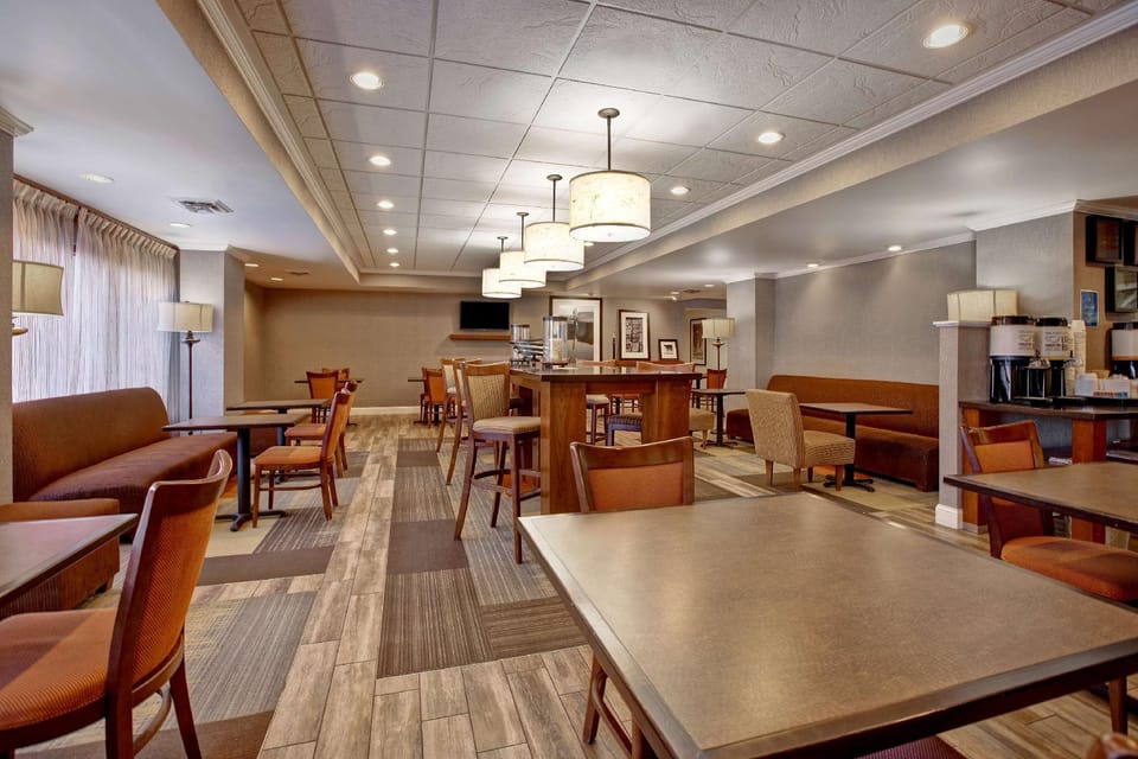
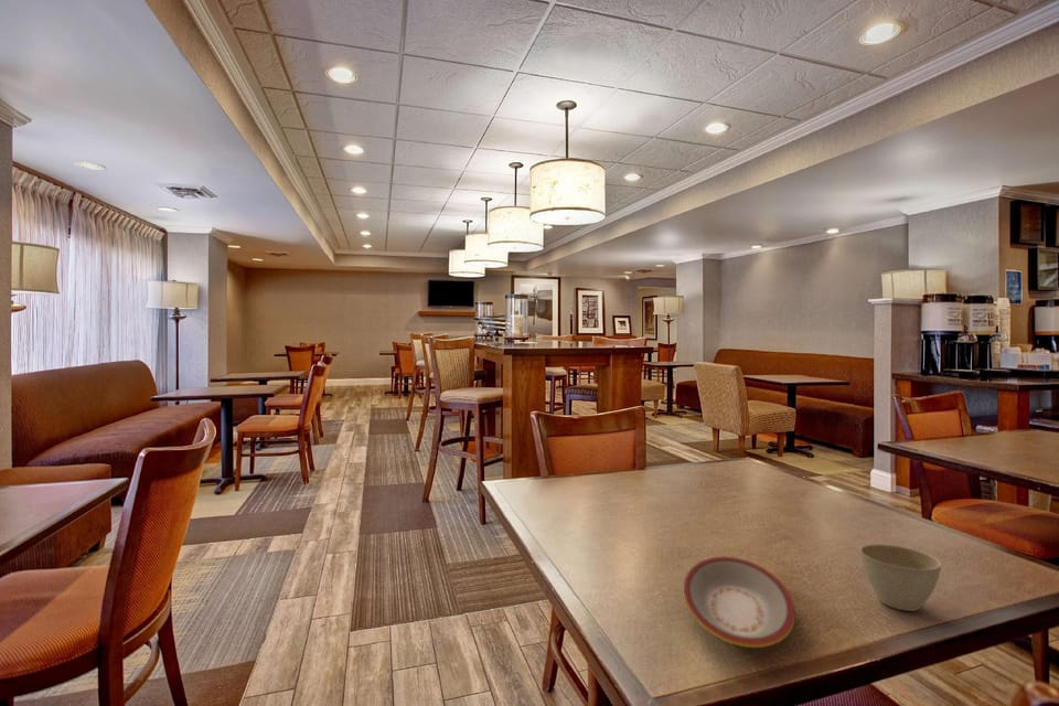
+ plate [683,556,795,649]
+ flower pot [858,543,942,612]
